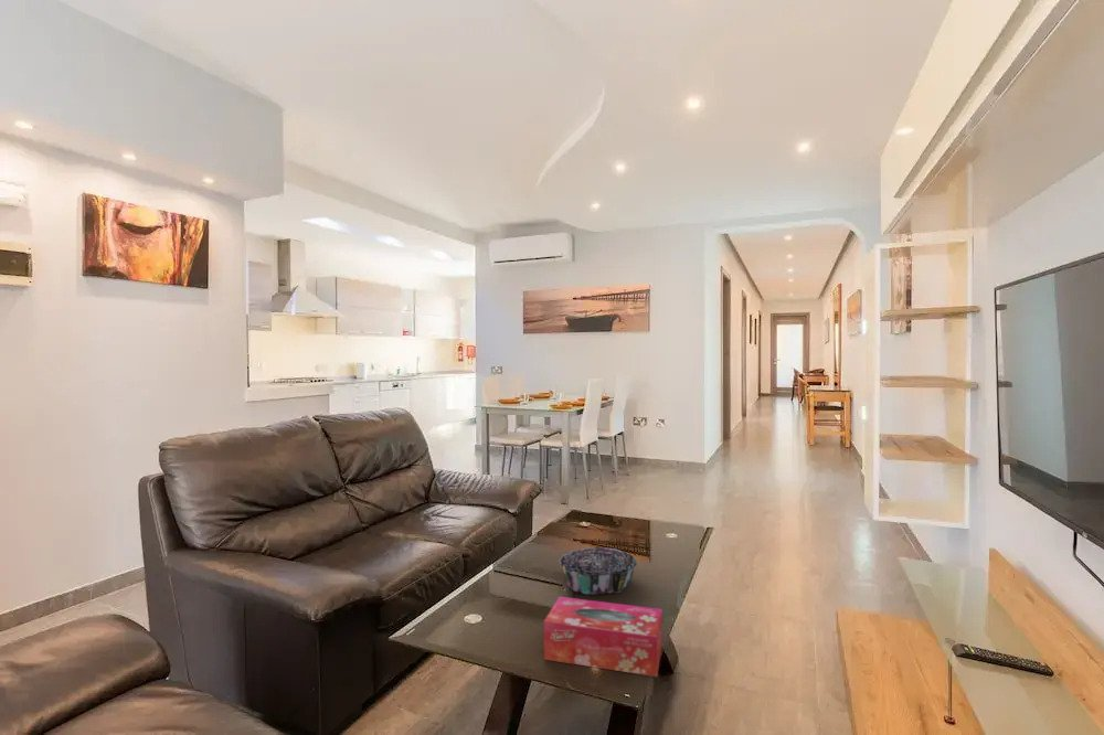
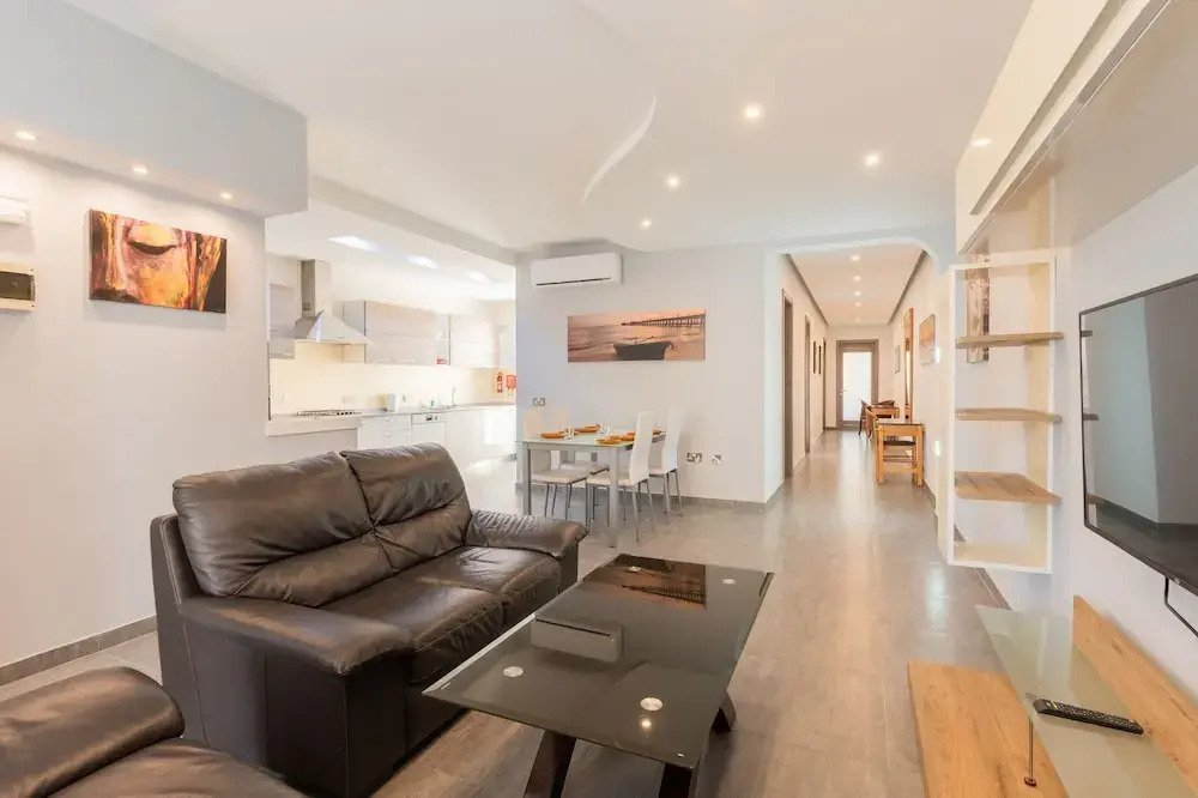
- decorative bowl [558,546,638,596]
- tissue box [543,596,664,678]
